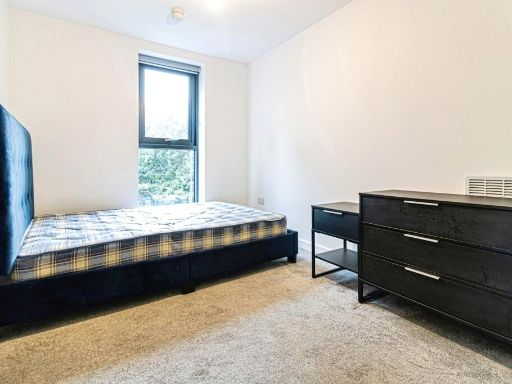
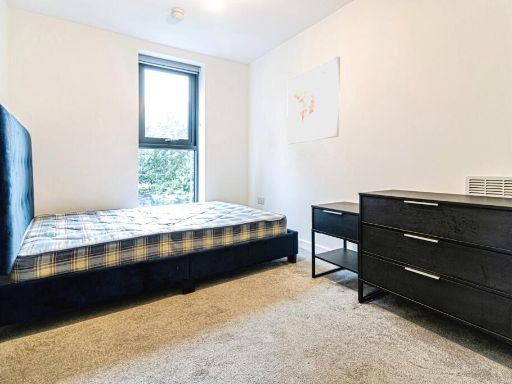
+ wall art [286,55,341,145]
